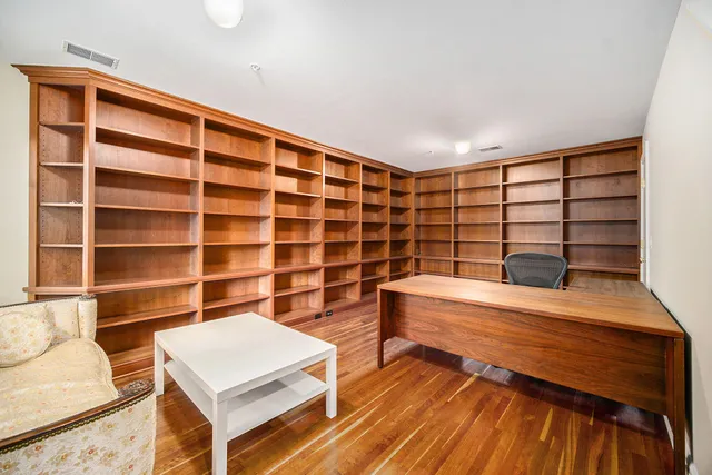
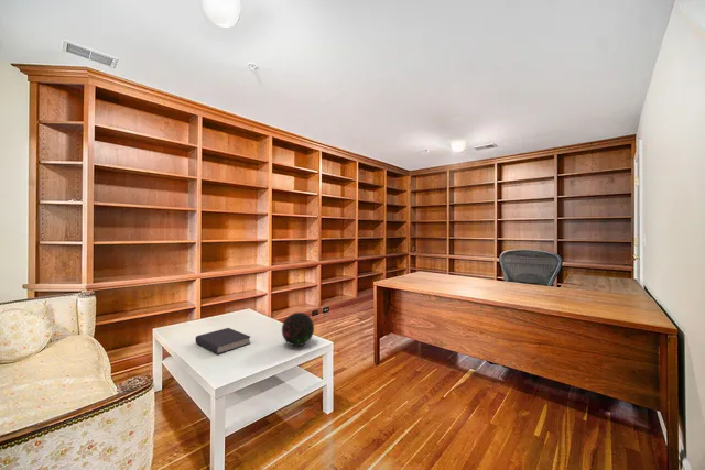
+ decorative orb [281,311,315,347]
+ book [194,327,251,354]
